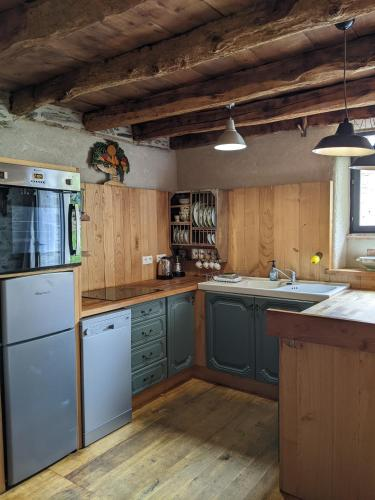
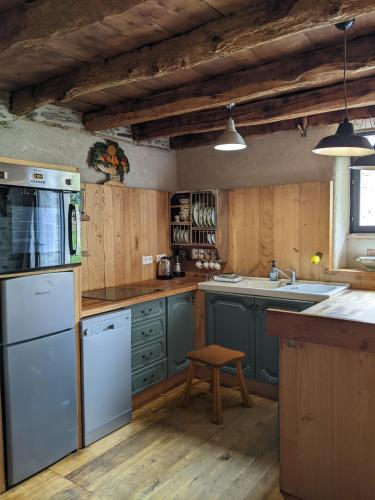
+ stool [176,344,255,425]
